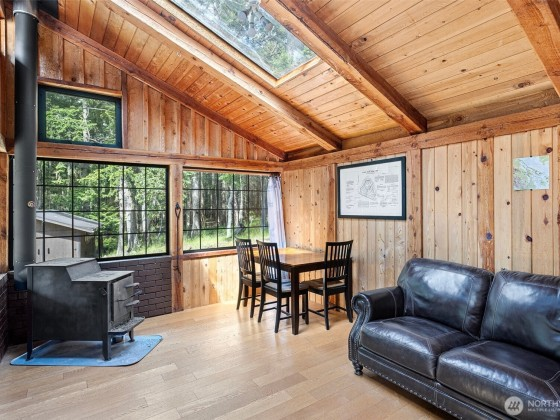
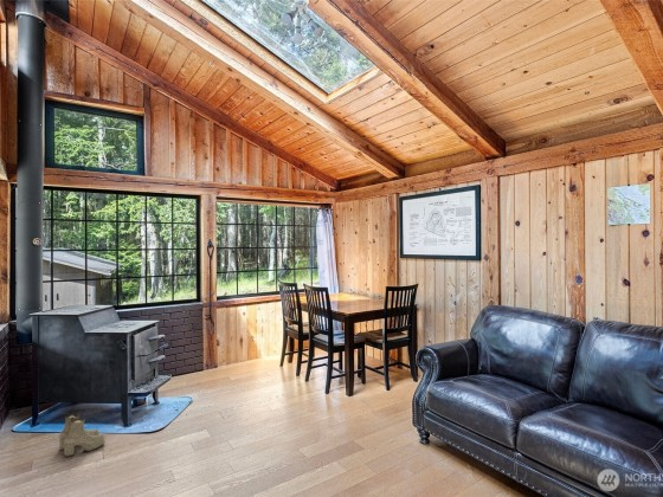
+ boots [58,413,105,458]
